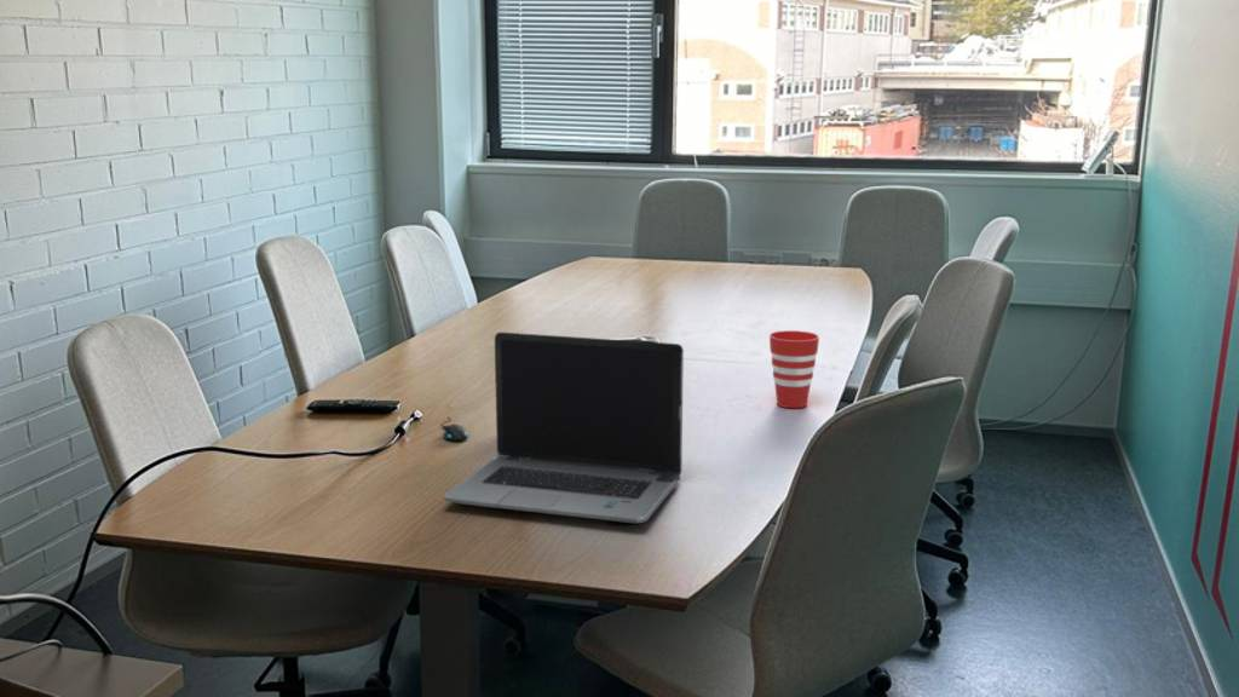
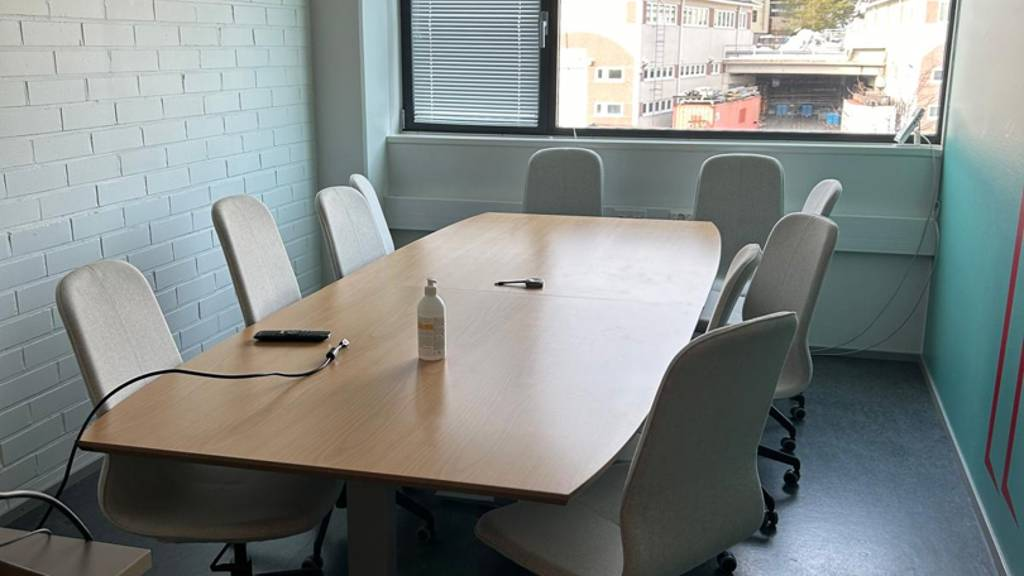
- laptop computer [443,332,685,524]
- mouse [440,416,468,442]
- cup [768,329,820,409]
